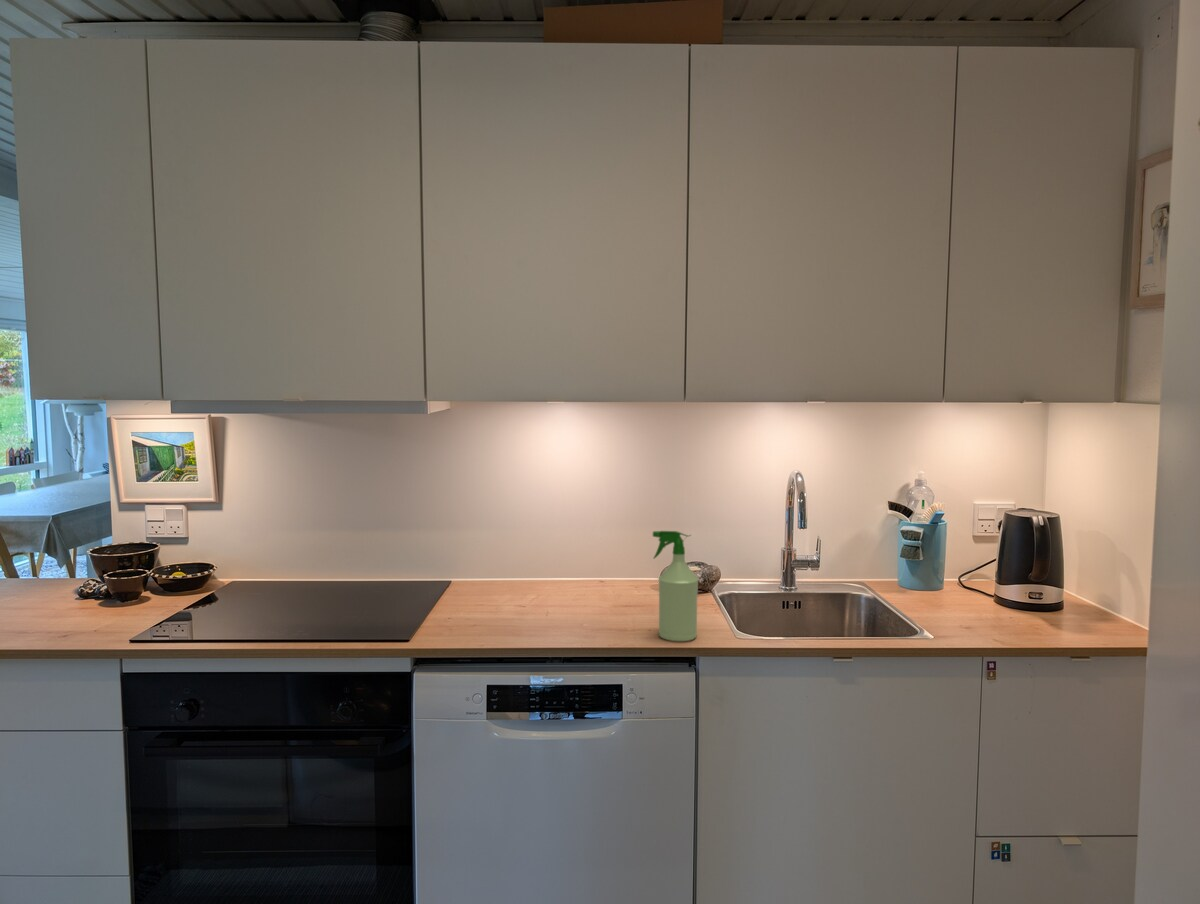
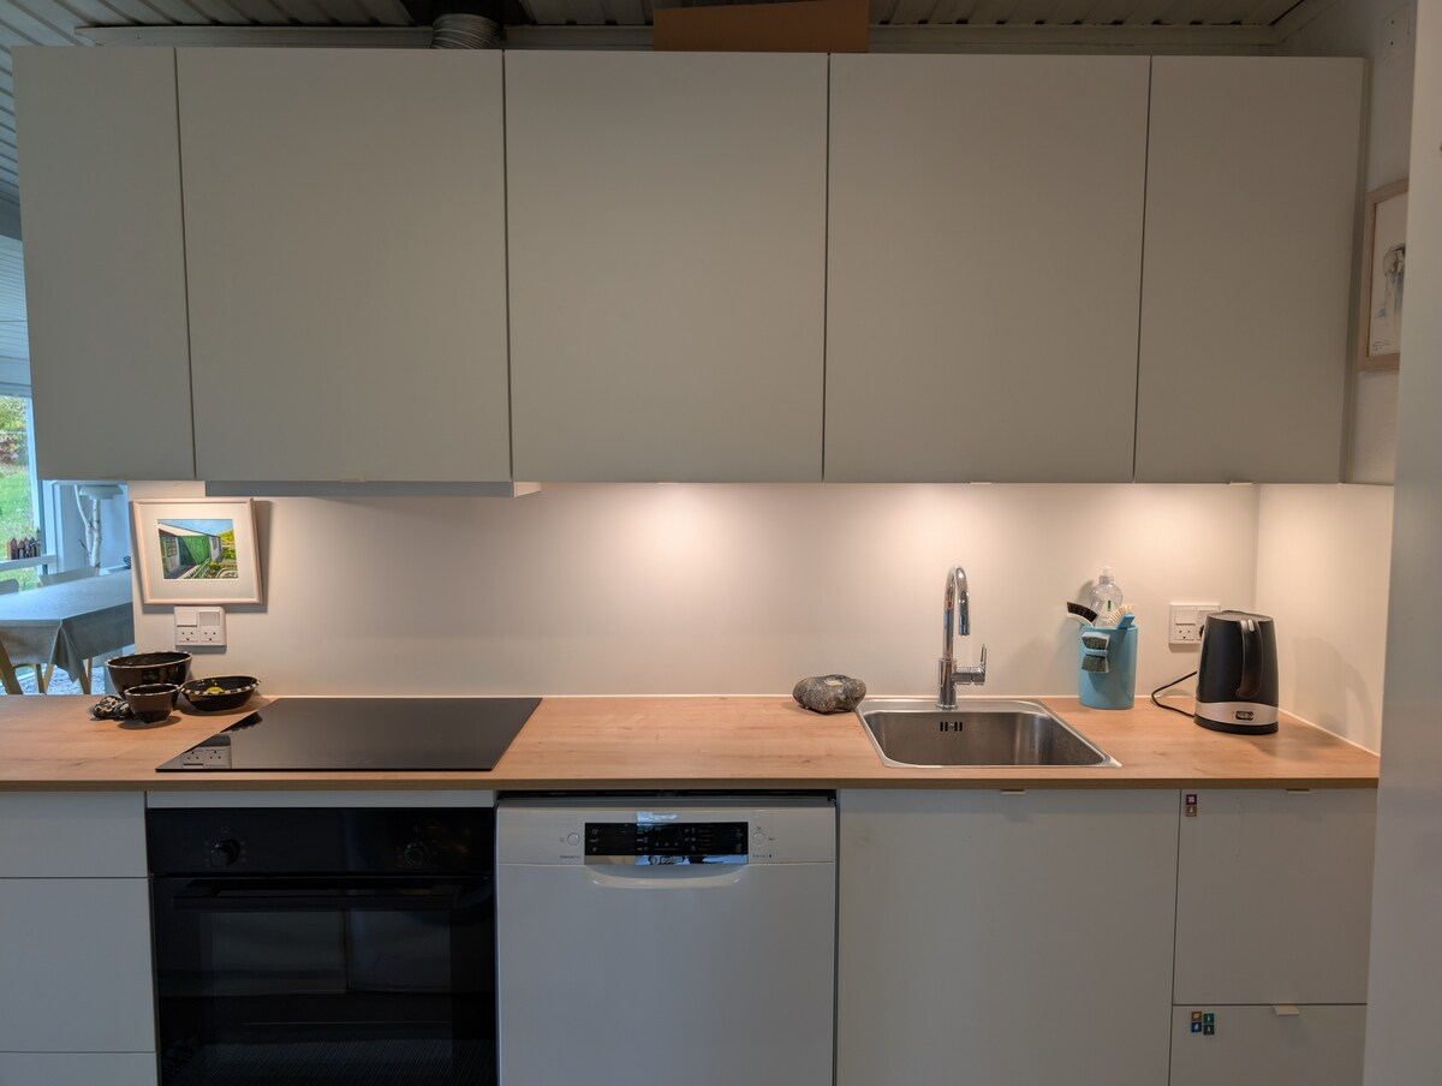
- spray bottle [652,530,700,642]
